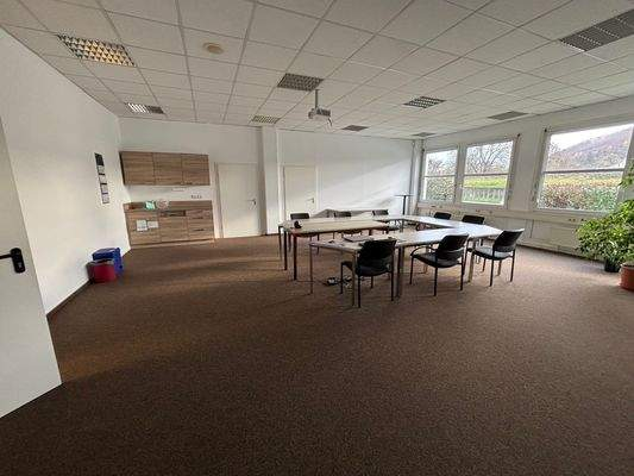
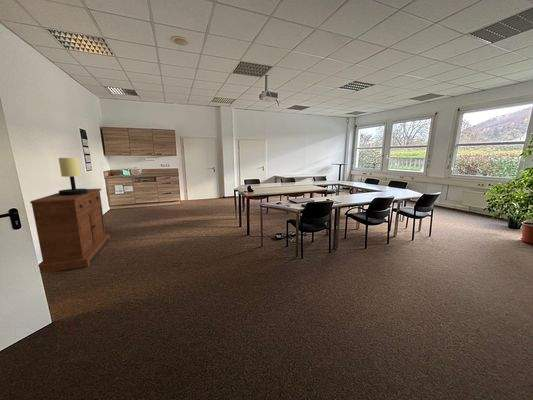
+ sideboard [29,188,111,274]
+ table lamp [58,157,88,196]
